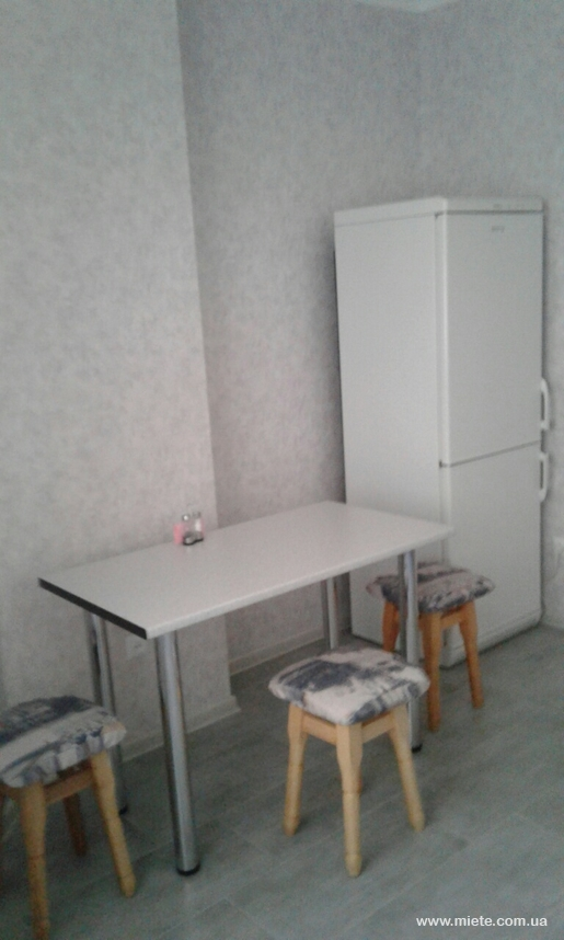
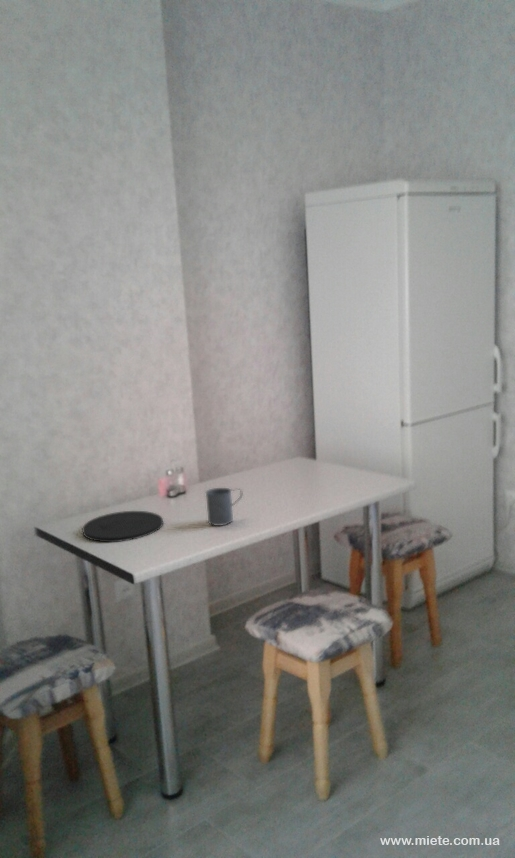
+ plate [82,510,164,543]
+ mug [205,487,243,527]
